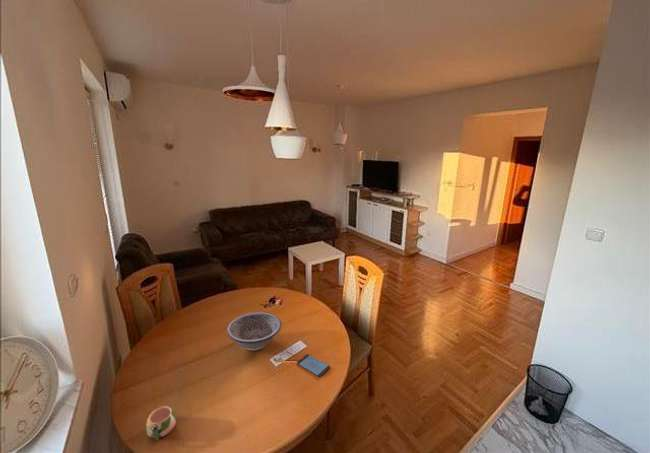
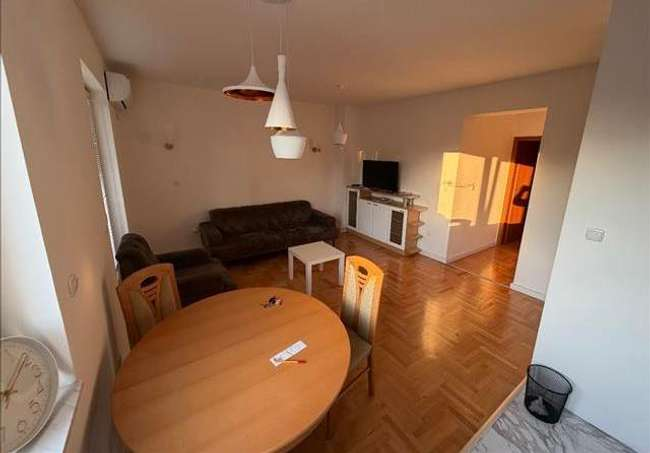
- mug [145,405,177,442]
- smartphone [296,354,331,378]
- decorative bowl [226,311,282,352]
